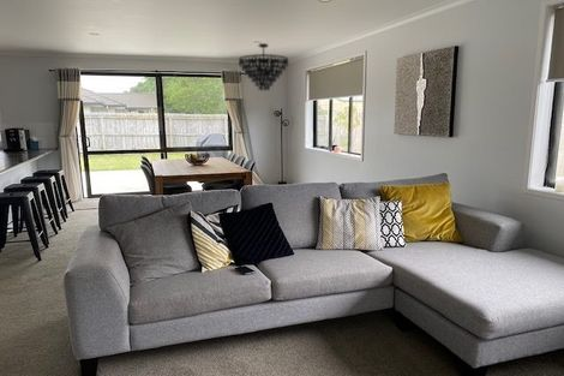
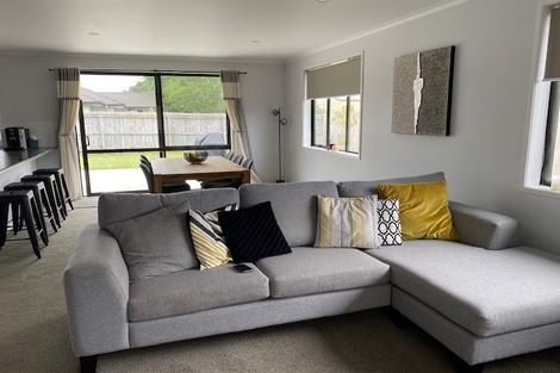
- chandelier [238,42,289,92]
